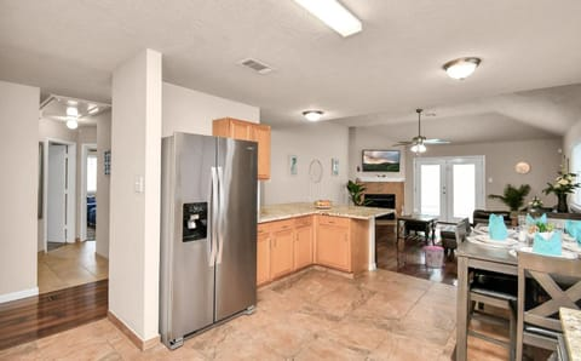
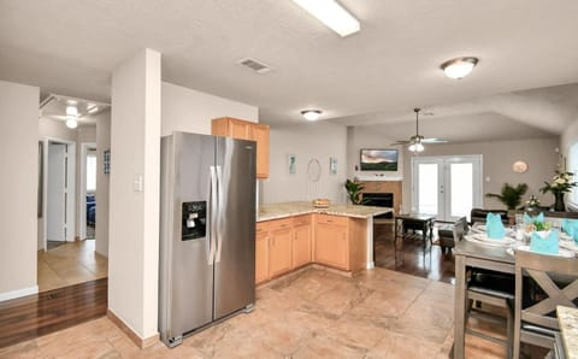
- trash can [421,245,447,269]
